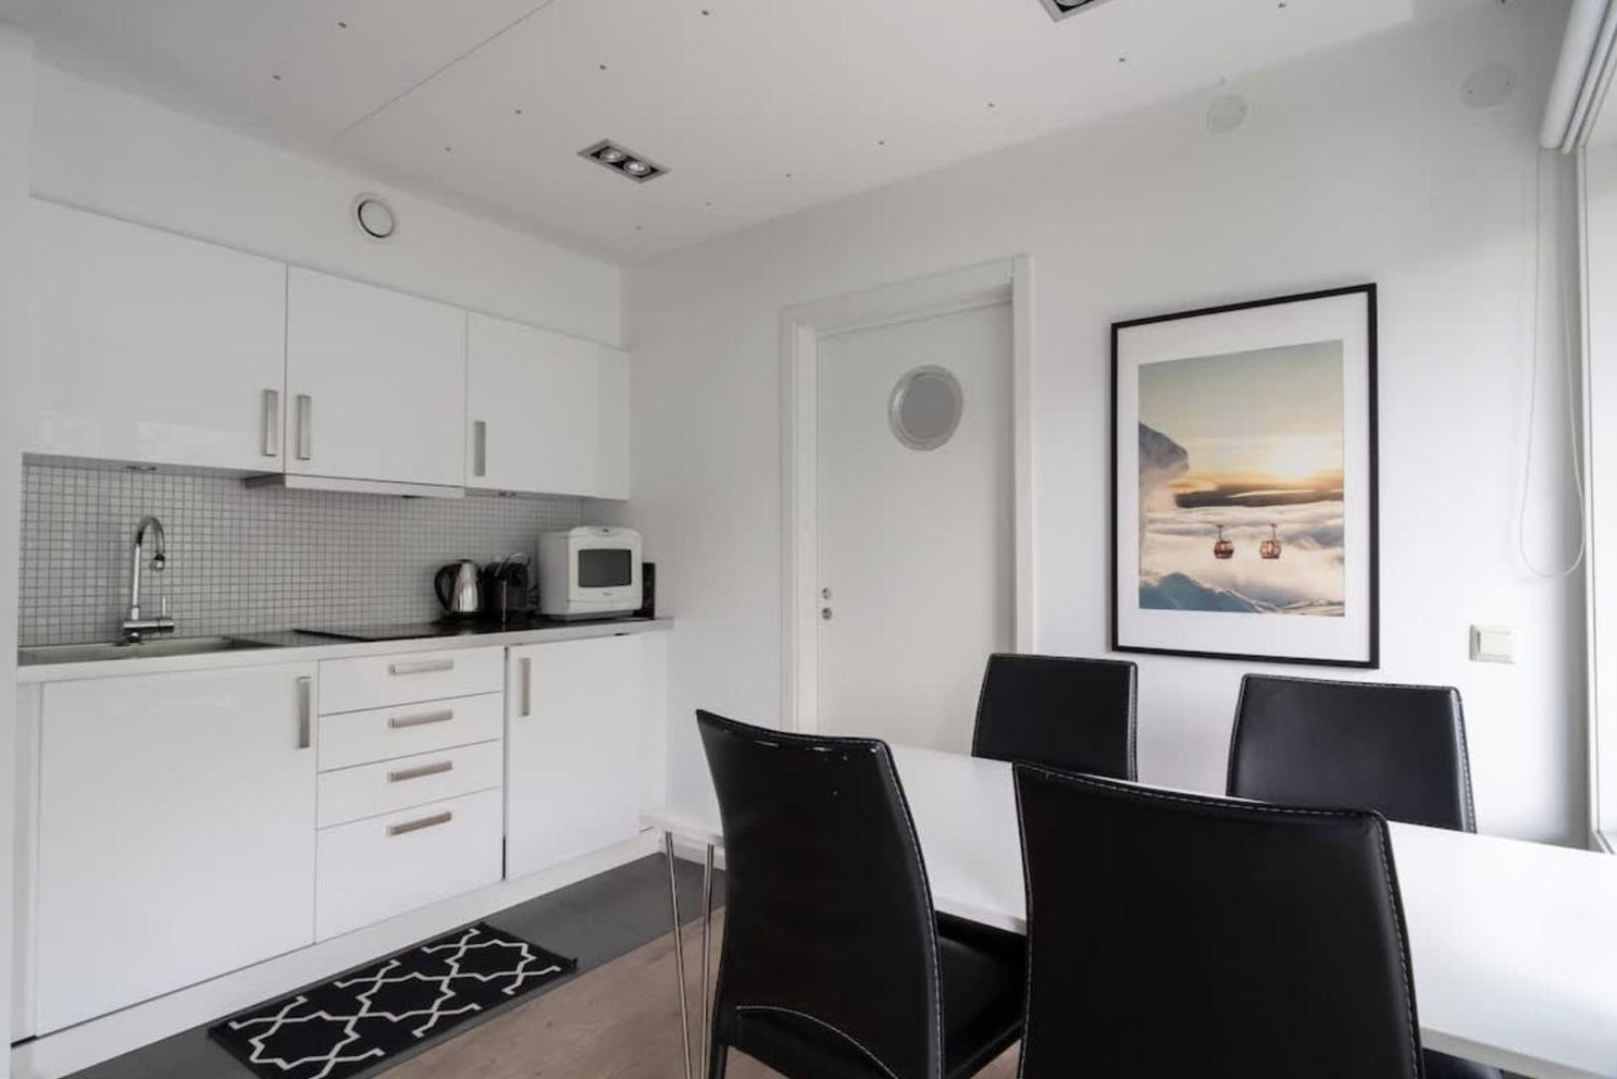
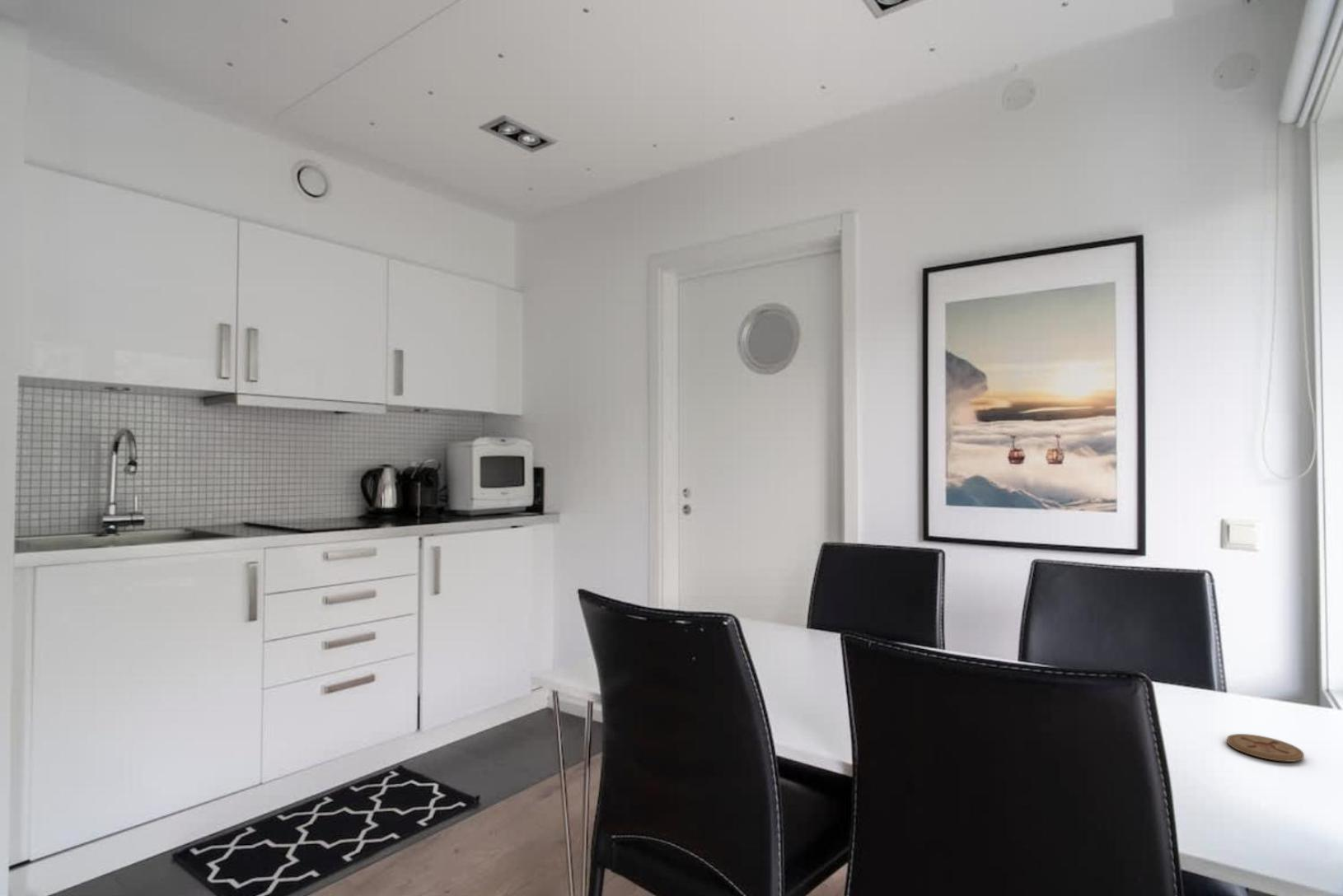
+ coaster [1226,733,1305,763]
